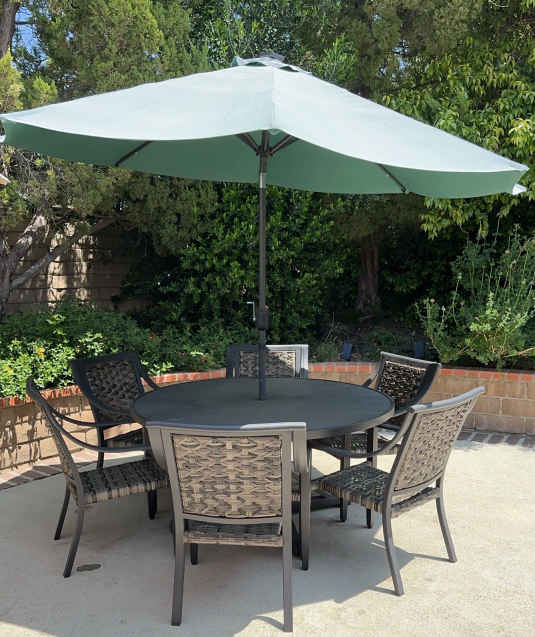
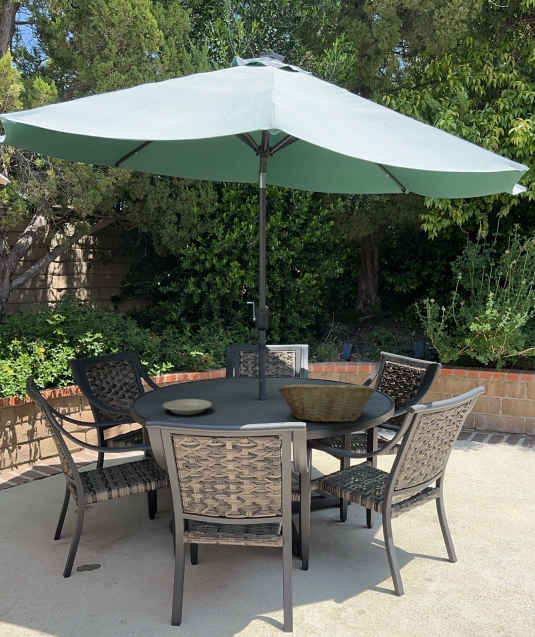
+ fruit basket [277,380,375,424]
+ plate [162,398,213,416]
